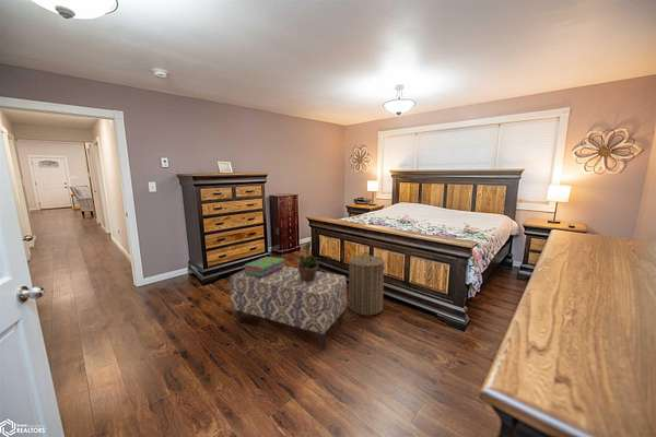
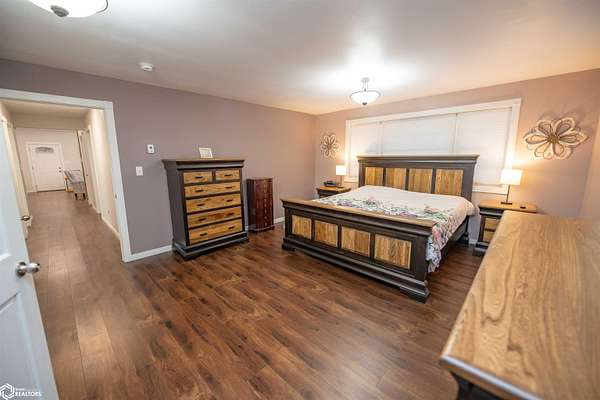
- stack of books [243,256,286,276]
- bench [229,264,348,350]
- laundry hamper [348,251,386,317]
- potted plant [294,241,319,282]
